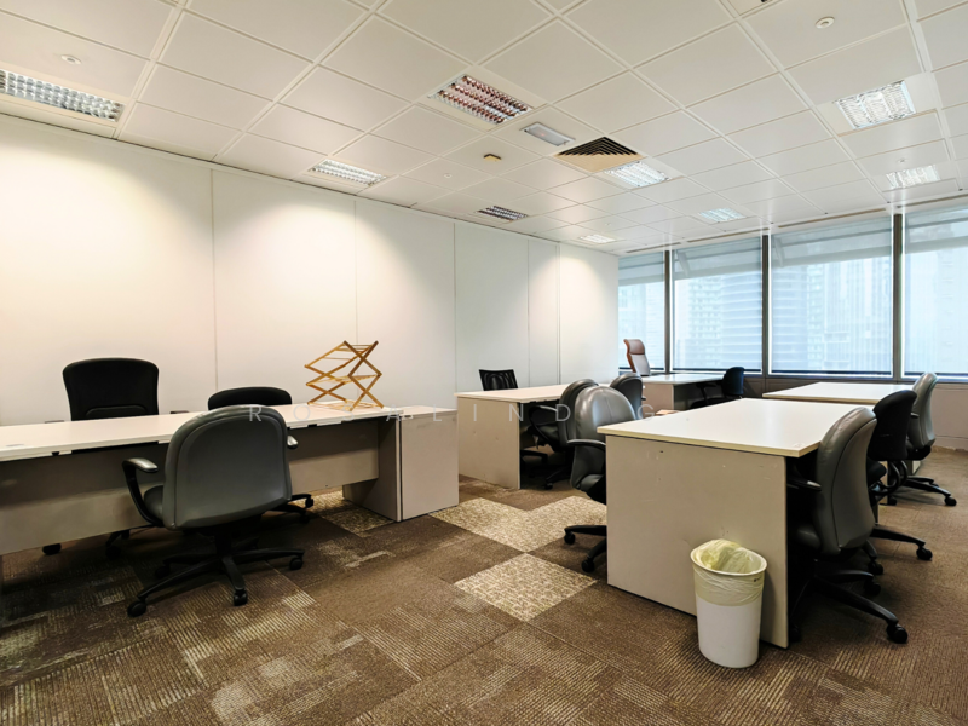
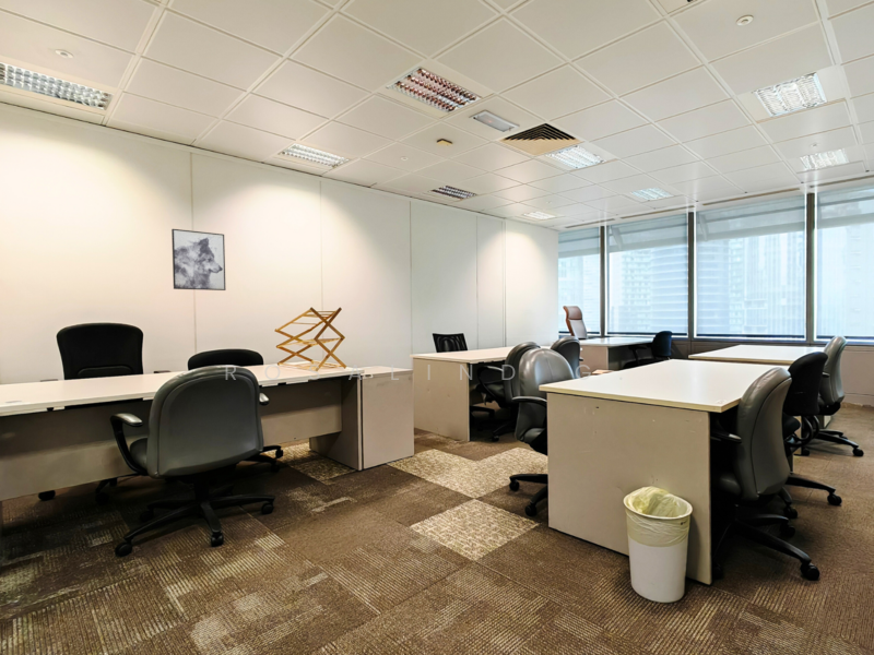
+ wall art [170,228,227,291]
